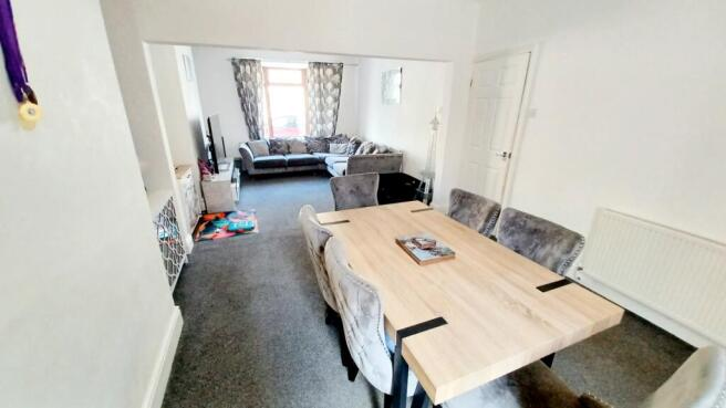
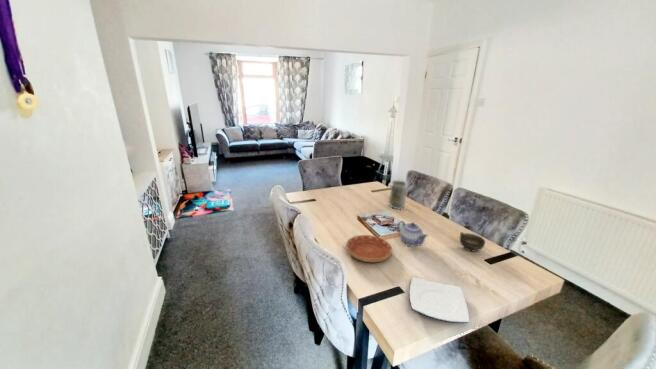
+ teapot [397,220,429,247]
+ cup [459,231,486,252]
+ vase [388,179,408,210]
+ saucer [345,234,393,263]
+ plate [409,276,470,324]
